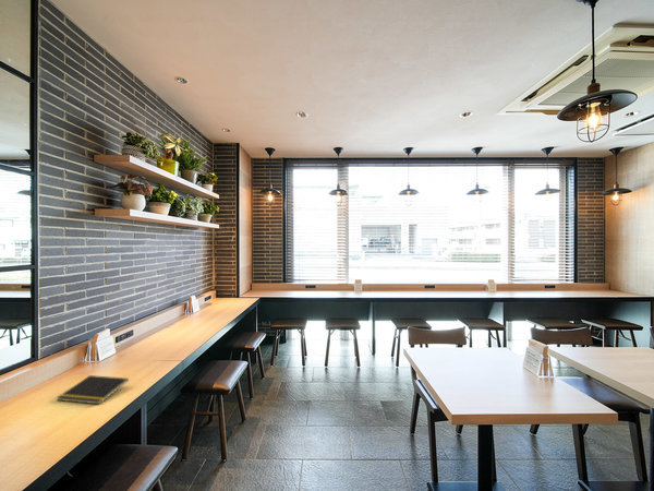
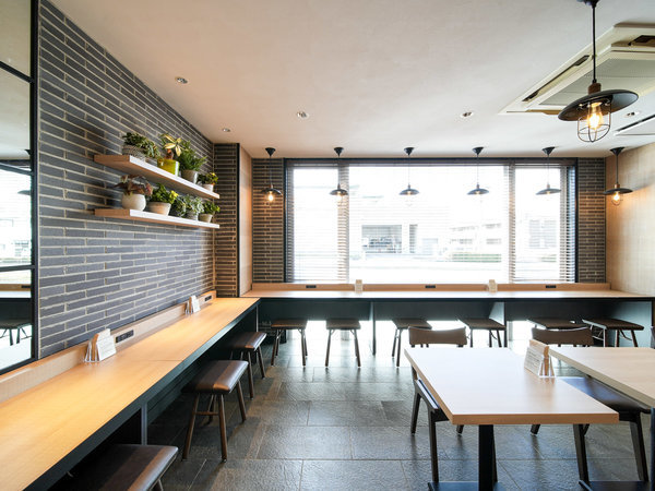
- notepad [56,374,130,405]
